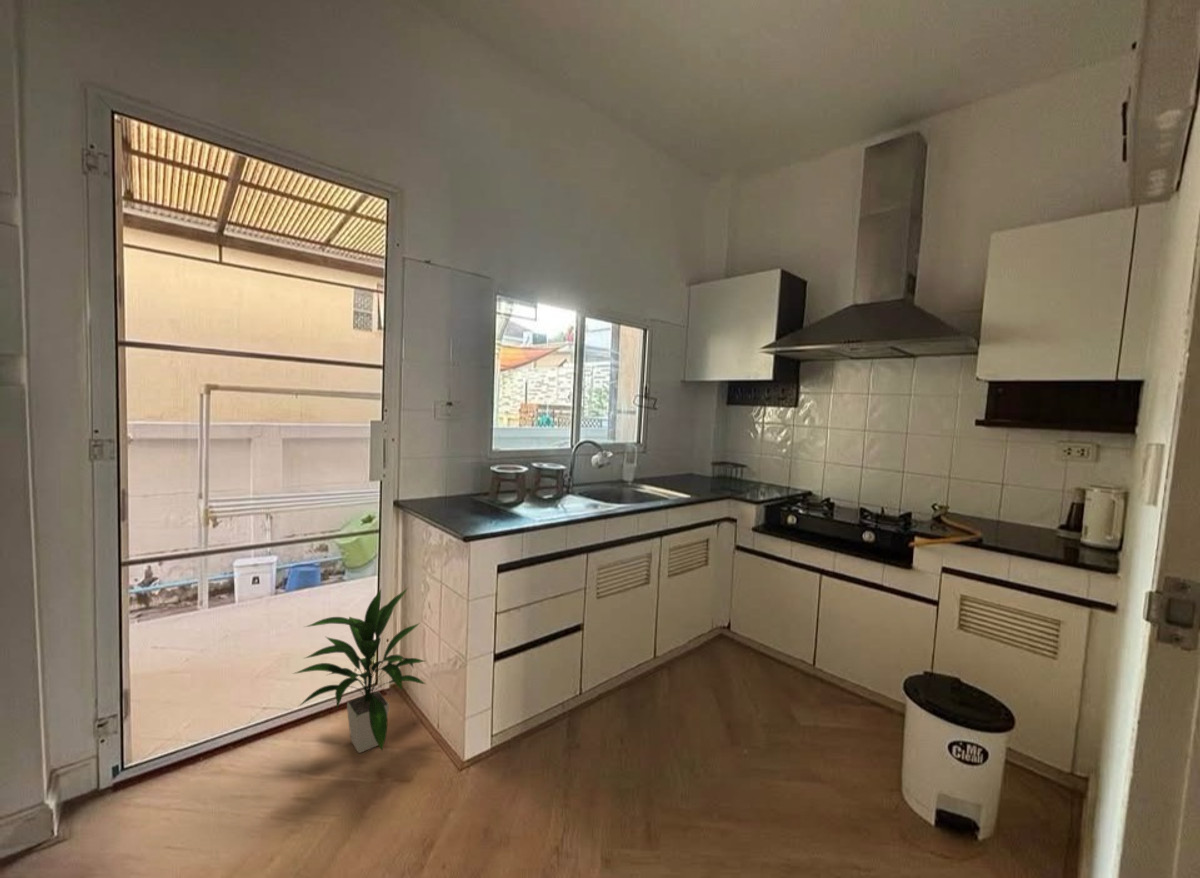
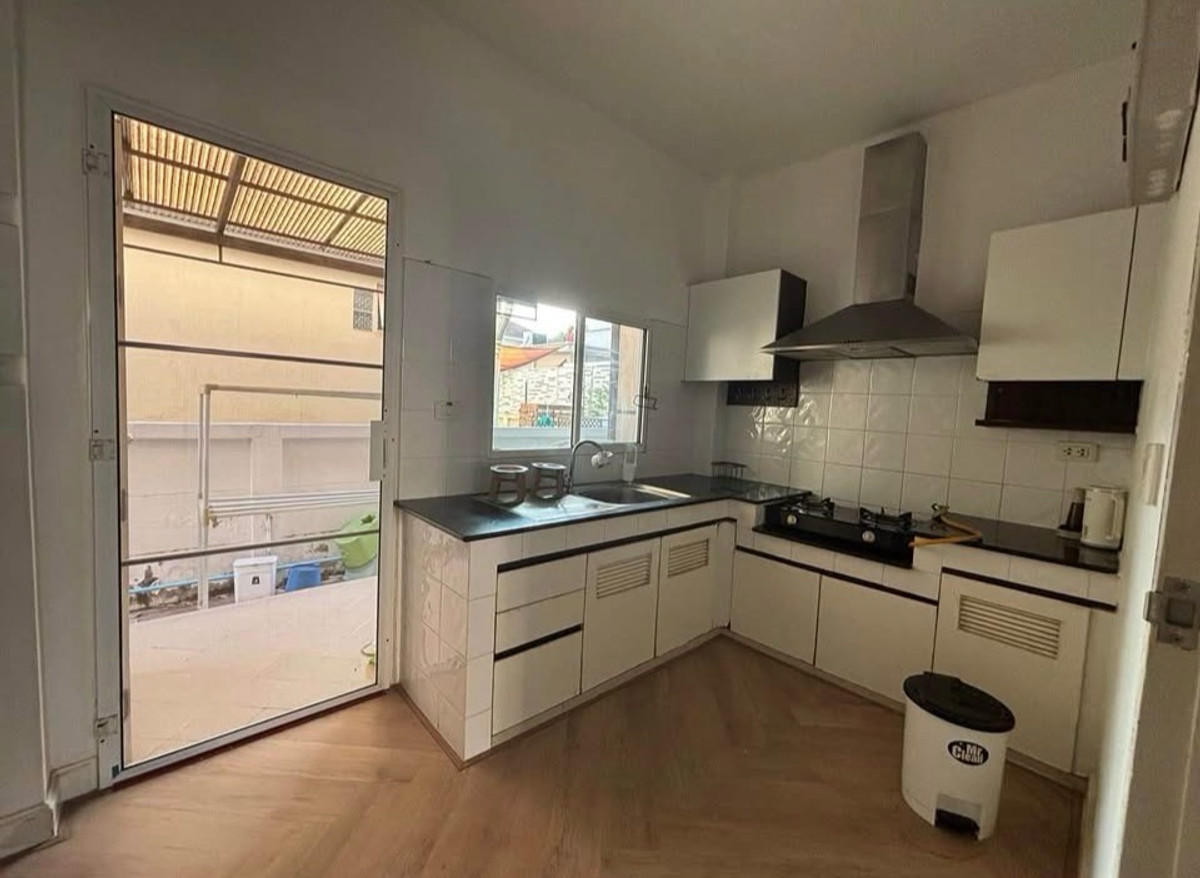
- indoor plant [291,586,427,754]
